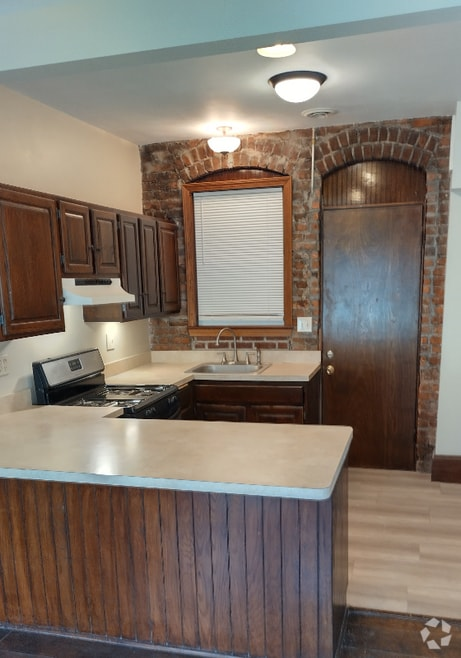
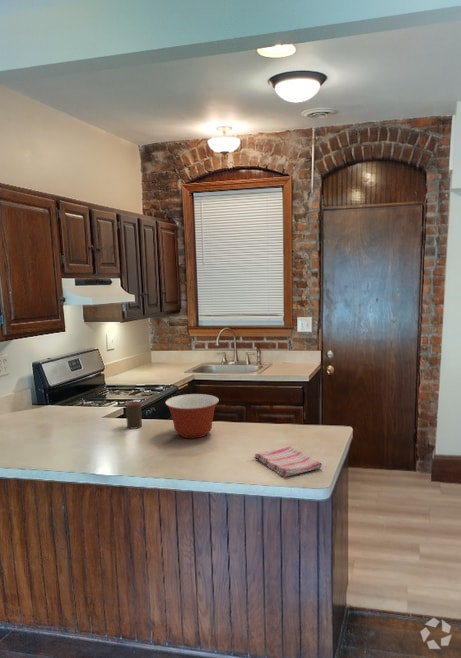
+ dish towel [254,445,323,478]
+ cup [125,400,143,430]
+ mixing bowl [164,393,220,439]
